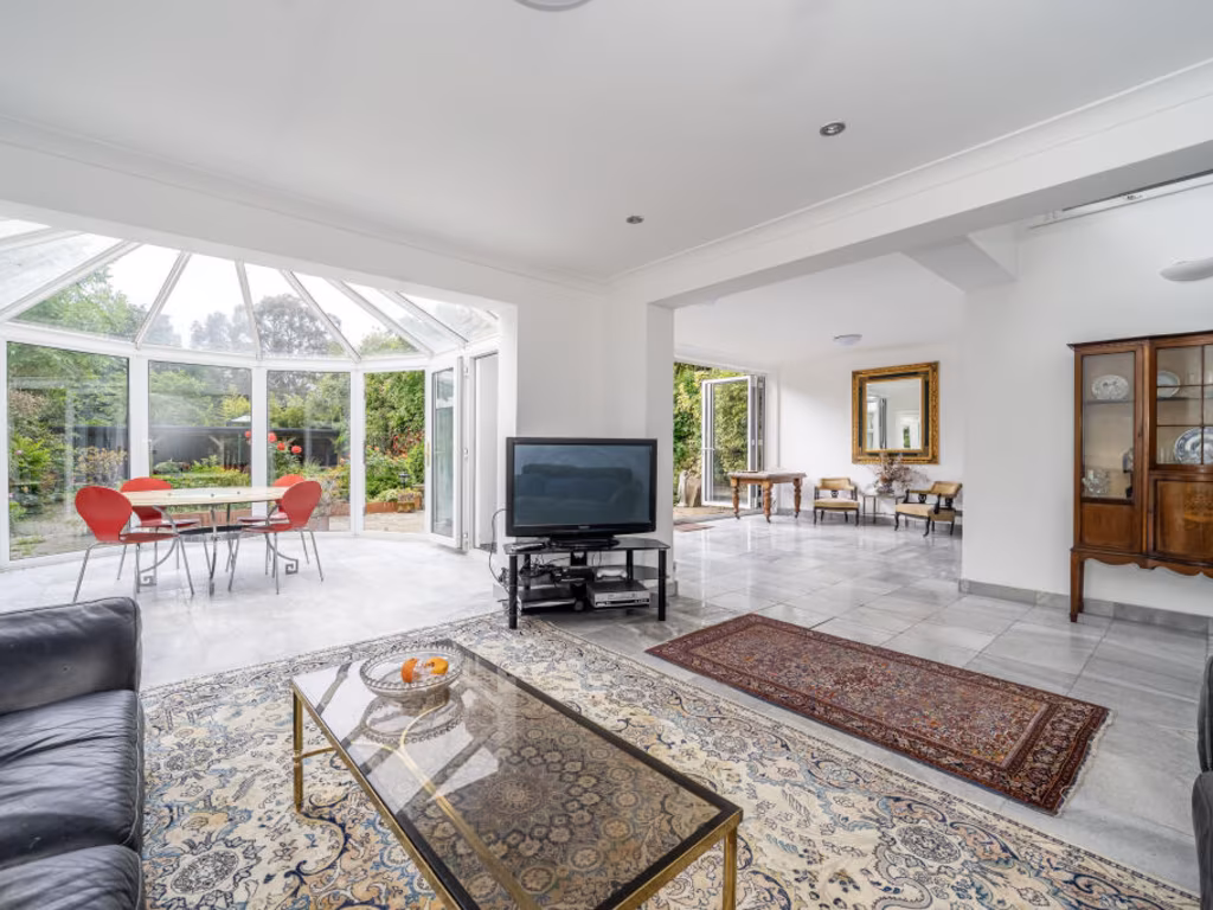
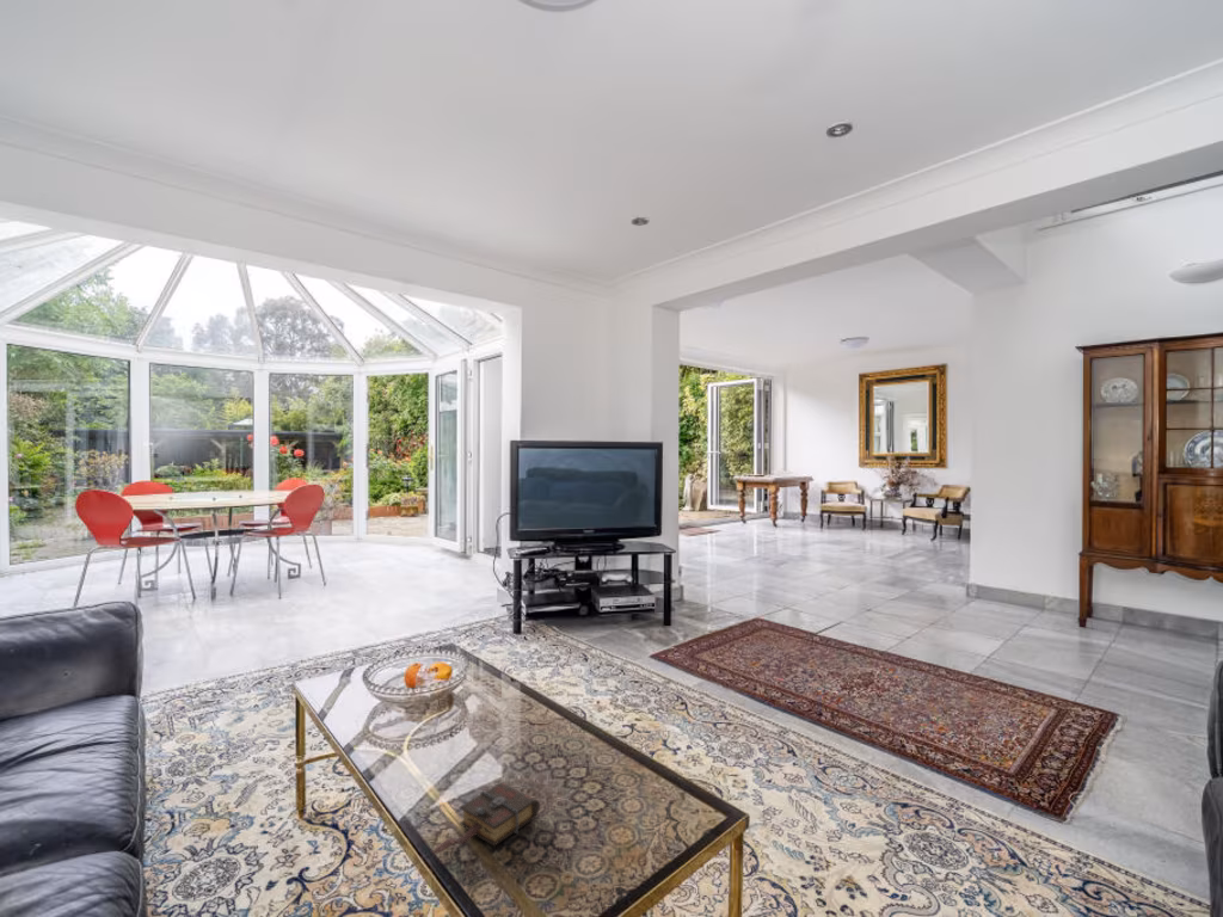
+ book [431,781,541,855]
